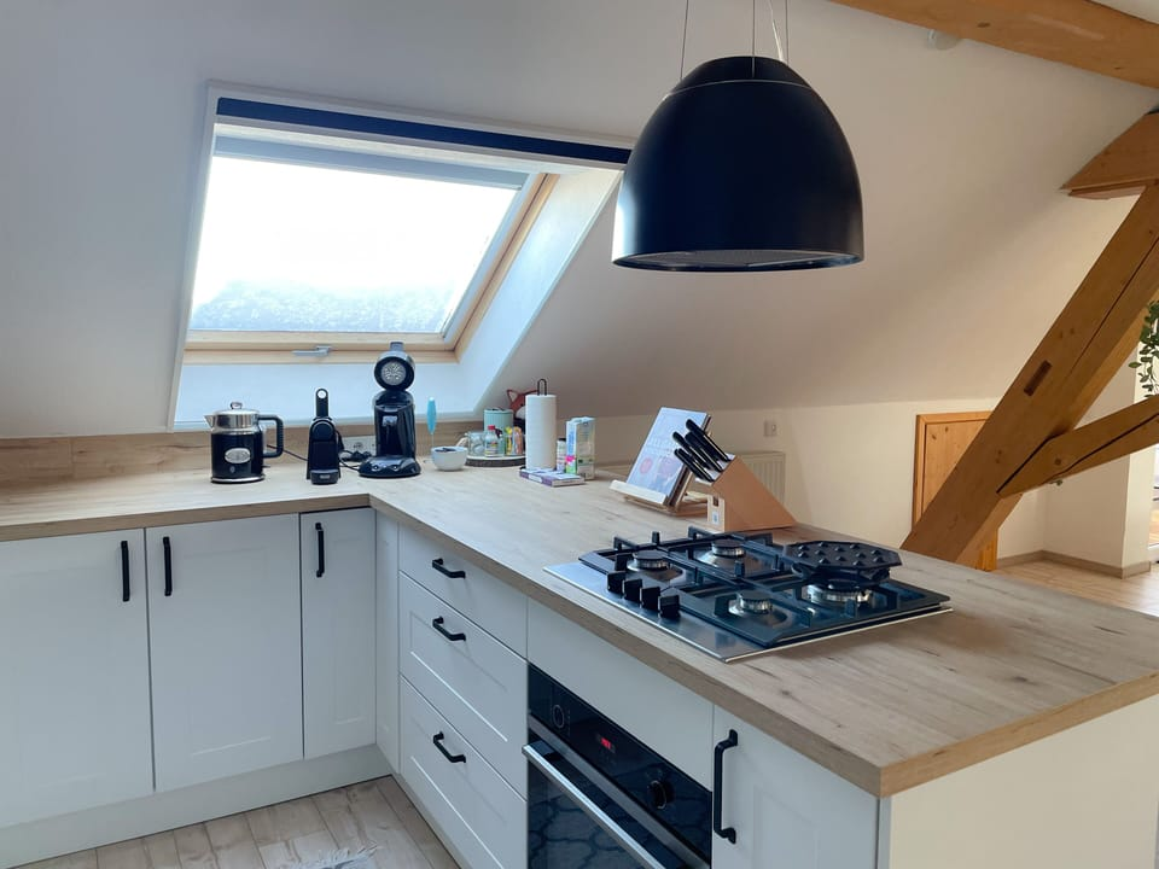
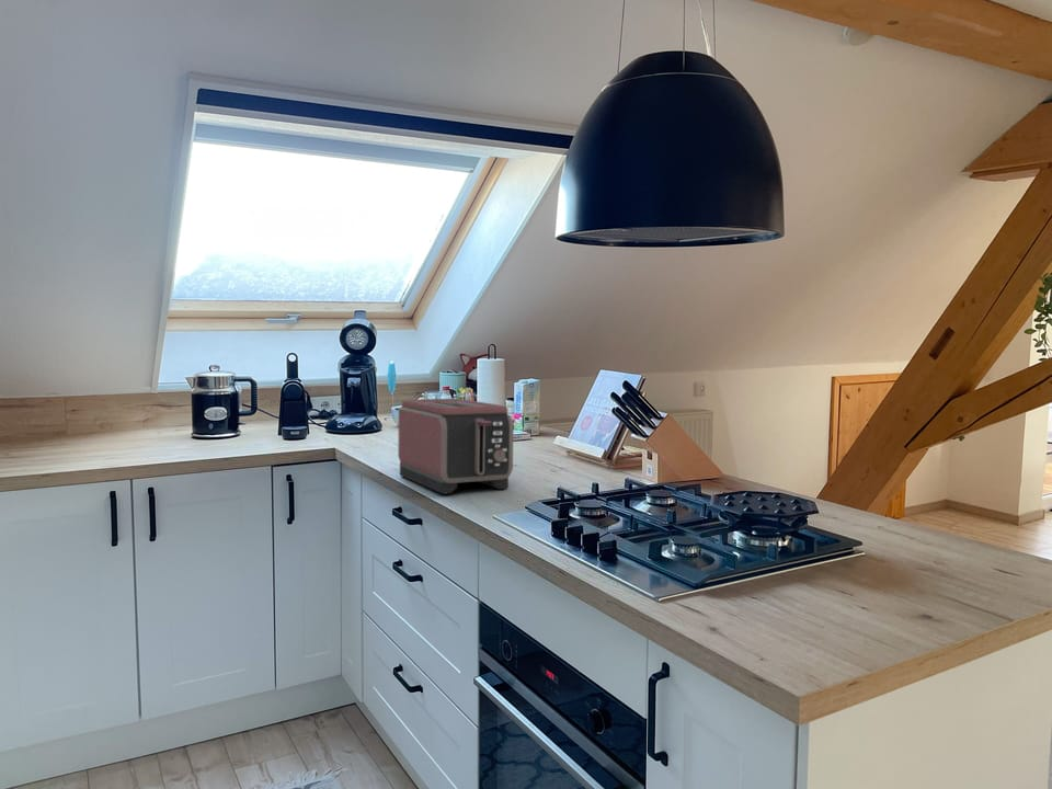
+ toaster [397,398,515,495]
